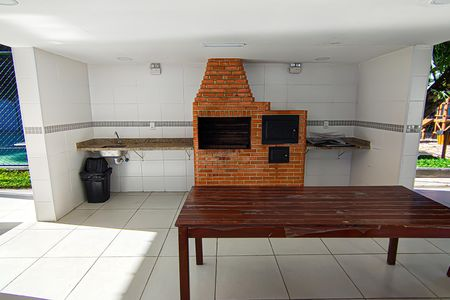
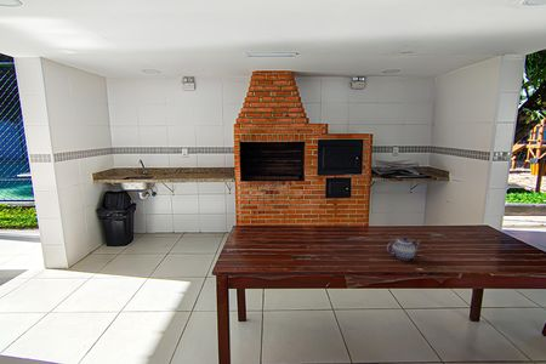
+ teapot [386,235,422,261]
